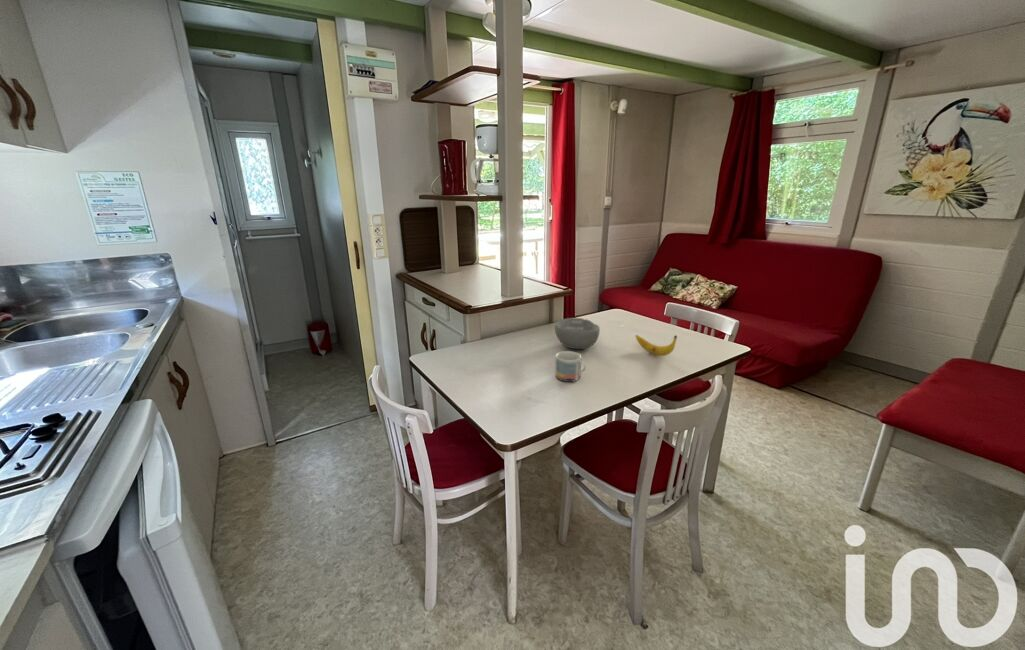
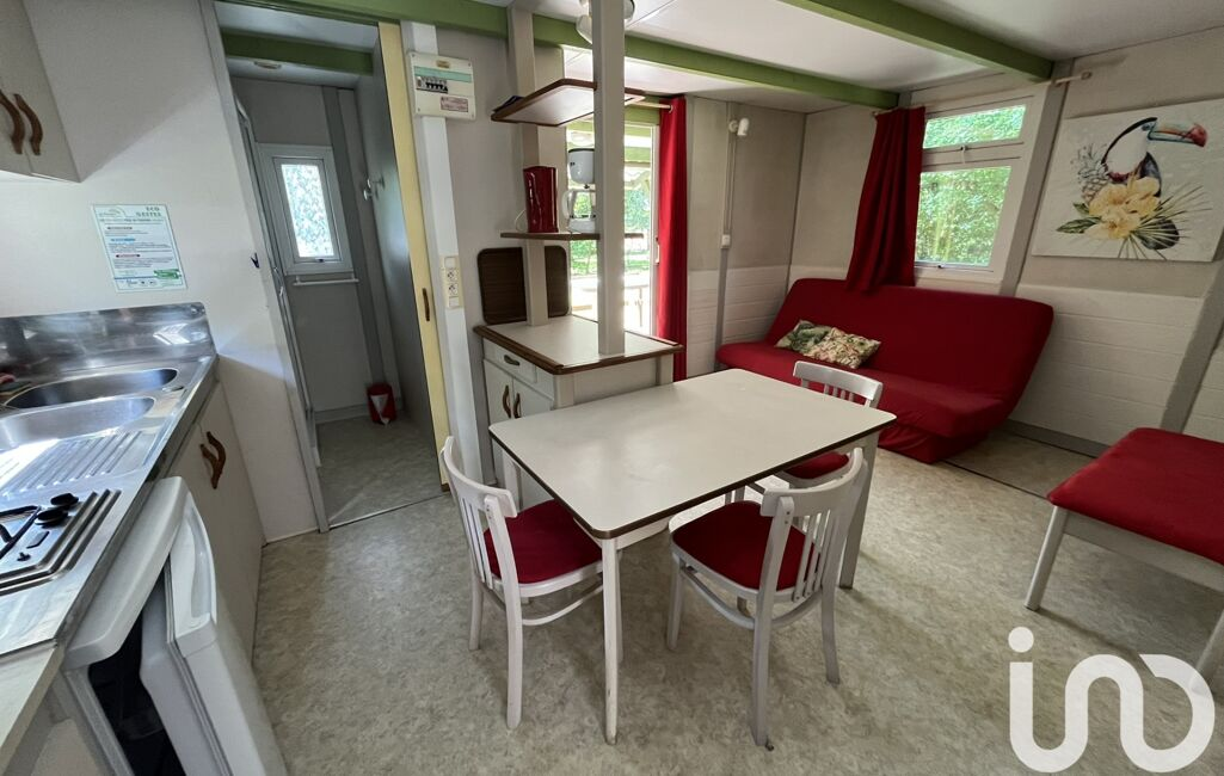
- banana [635,334,678,357]
- bowl [554,317,601,350]
- mug [555,350,587,383]
